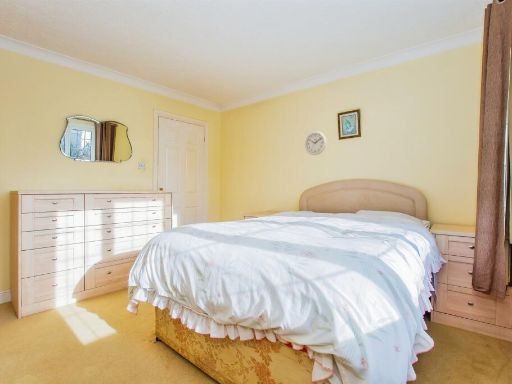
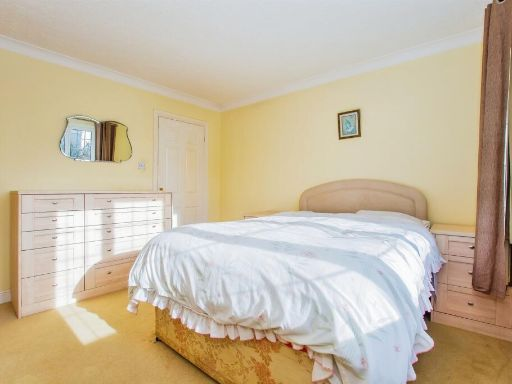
- wall clock [304,131,327,156]
